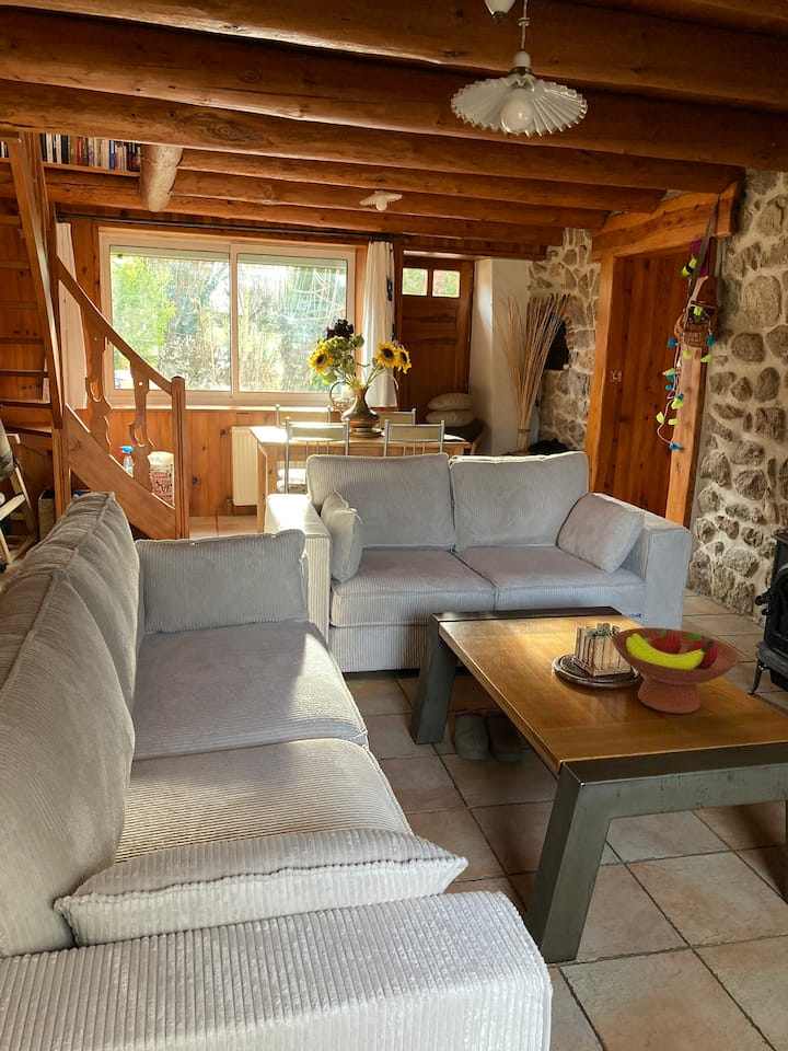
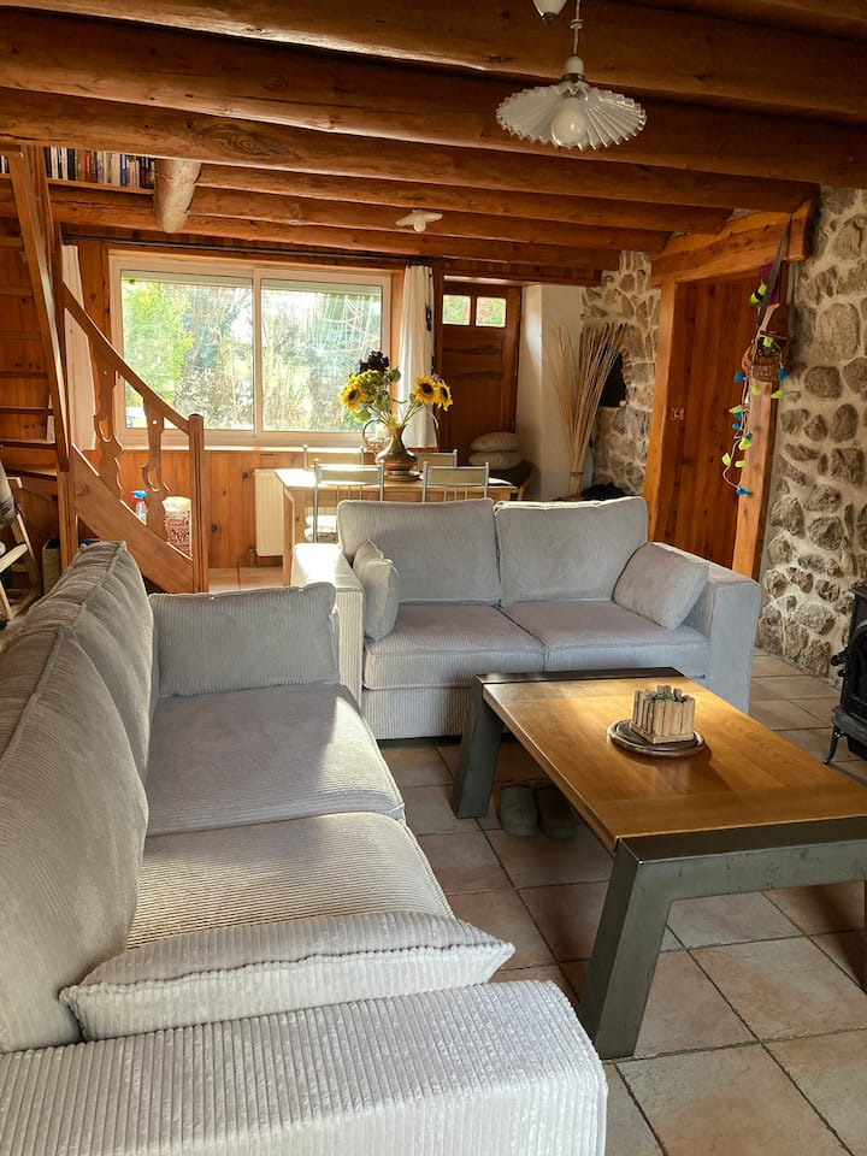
- fruit bowl [611,626,741,715]
